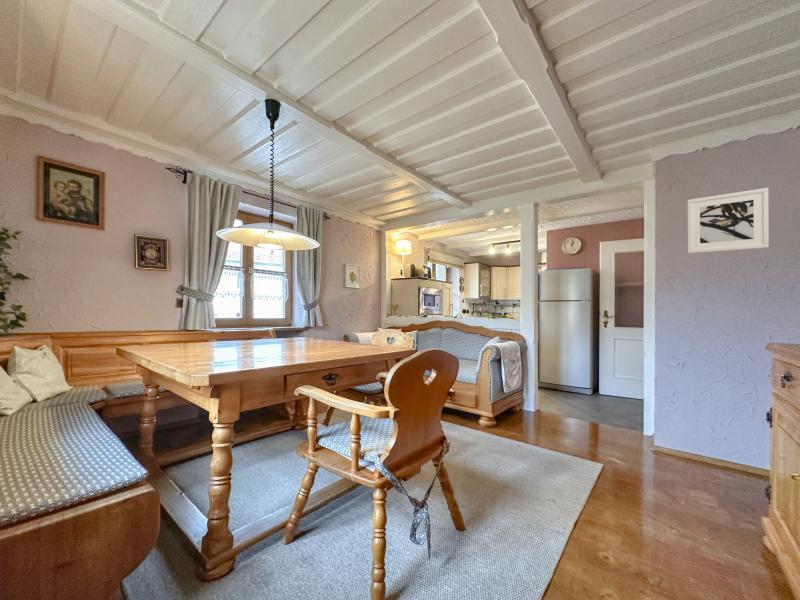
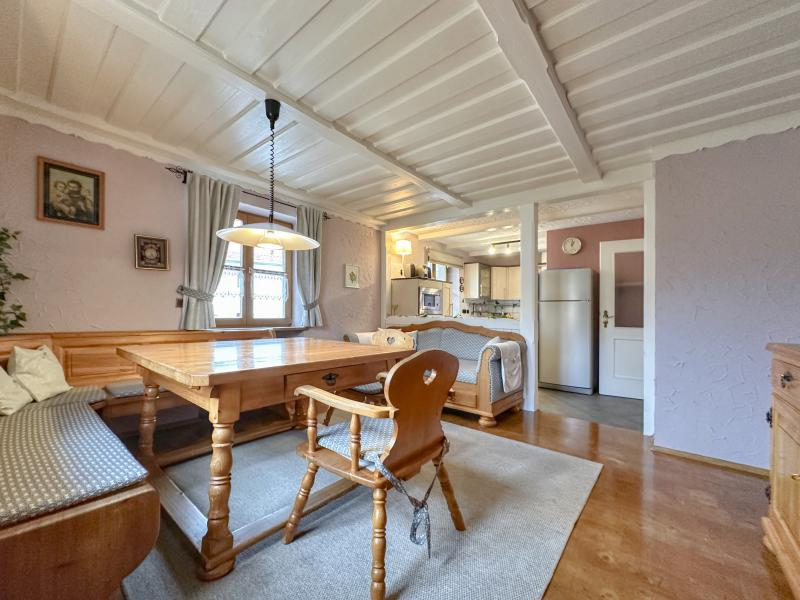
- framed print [687,187,770,254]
